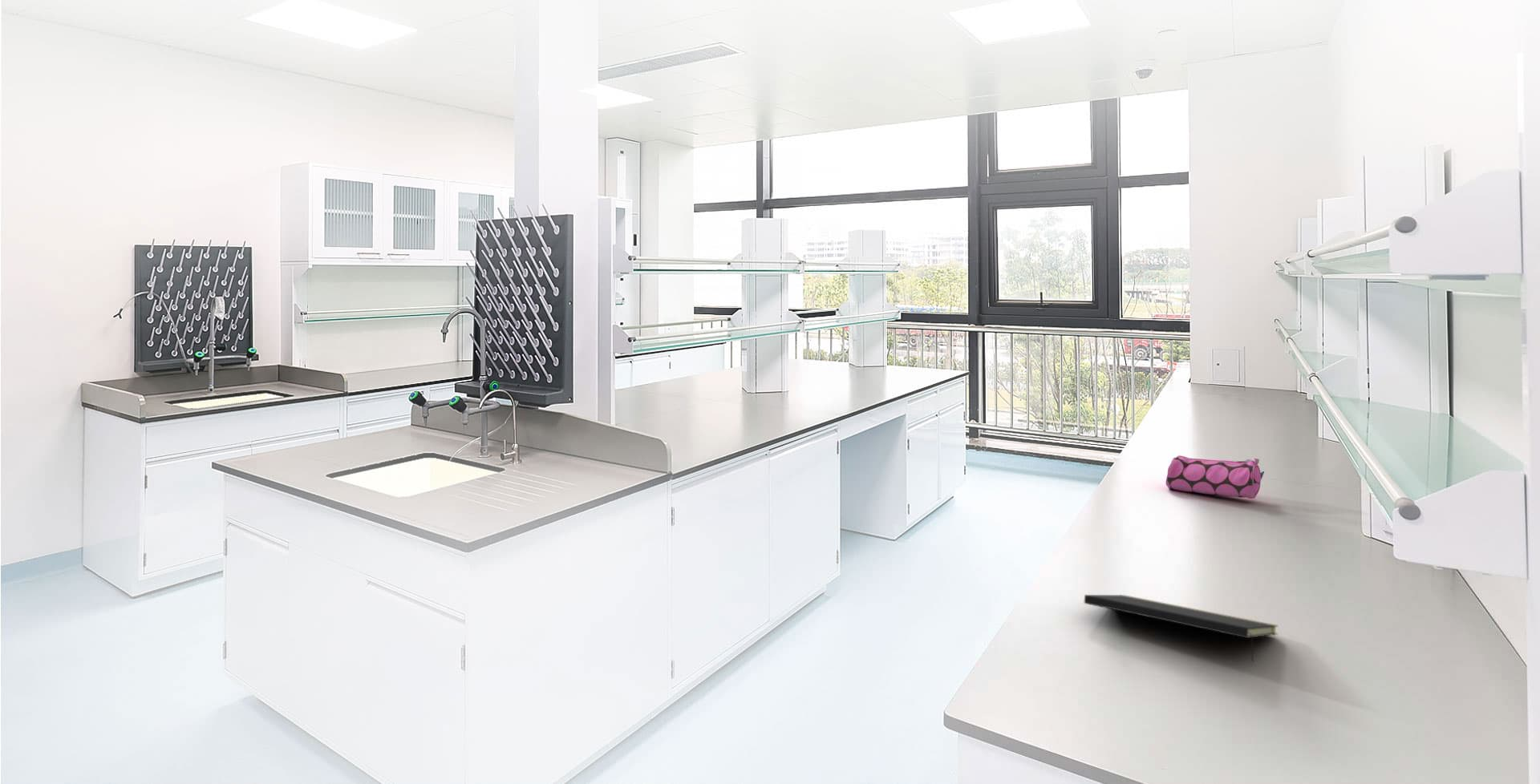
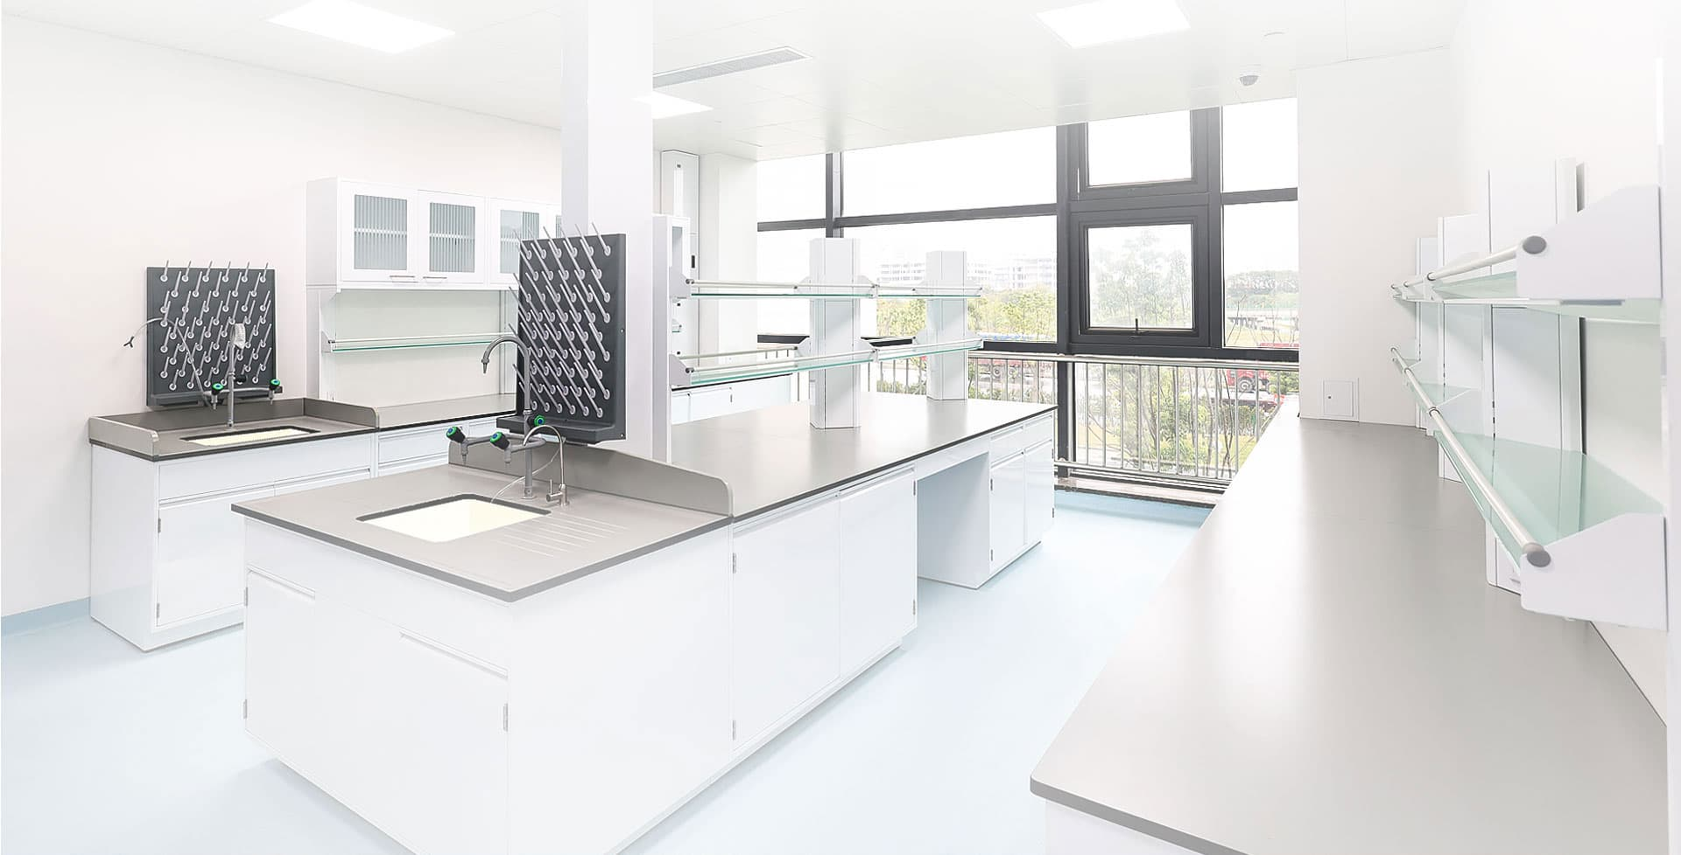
- notepad [1084,594,1279,663]
- pencil case [1165,455,1265,499]
